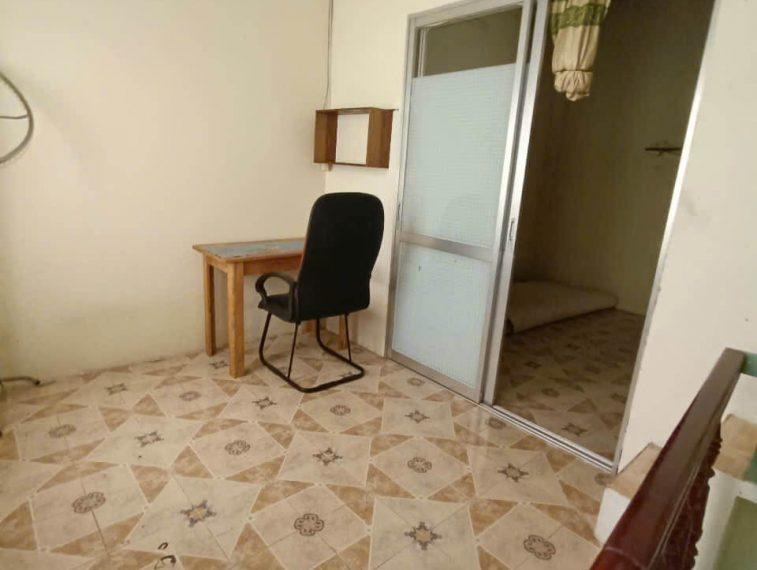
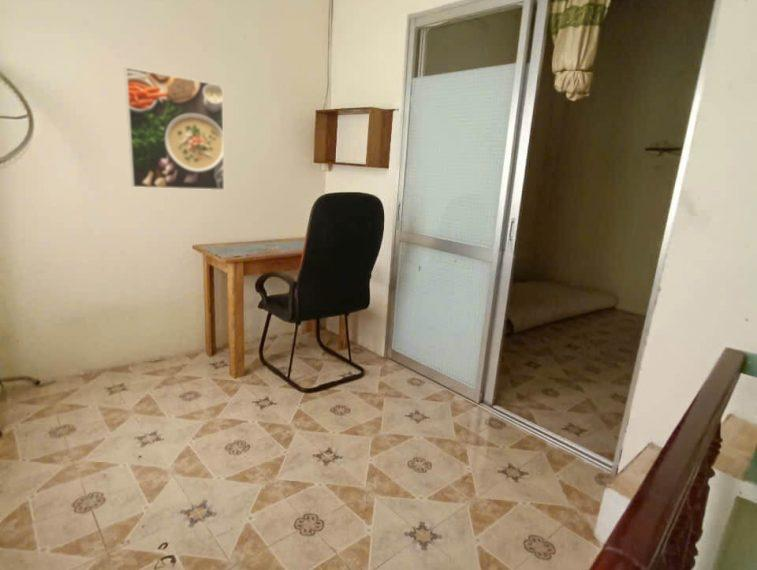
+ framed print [124,66,225,191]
